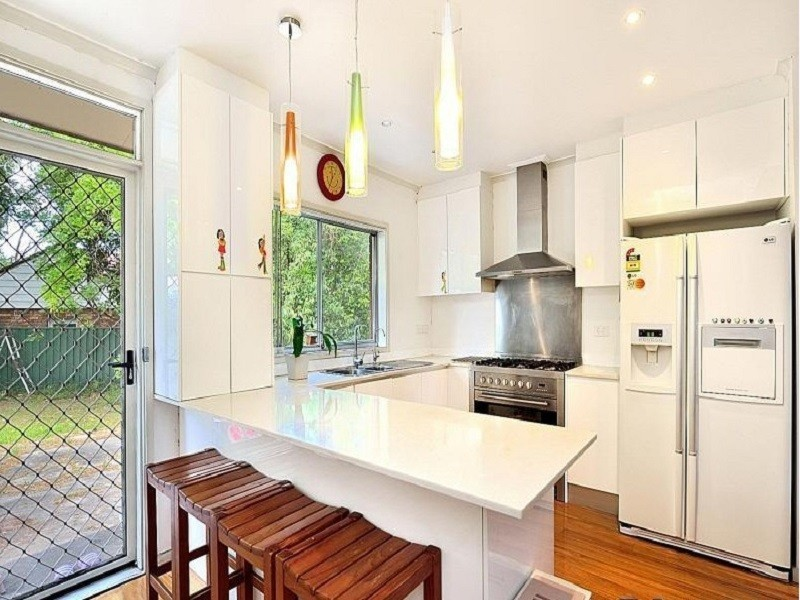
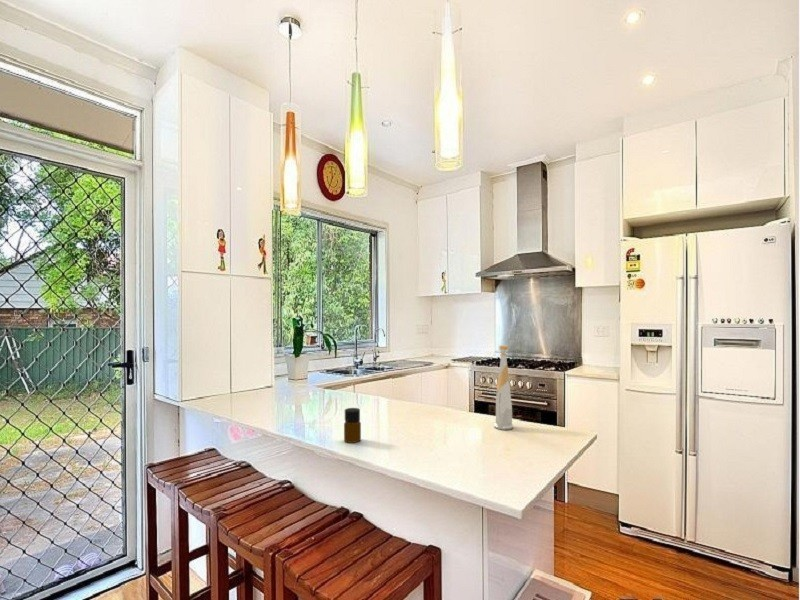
+ bottle [343,407,362,444]
+ bottle [493,344,514,431]
